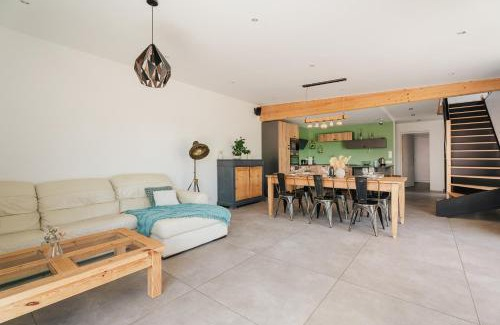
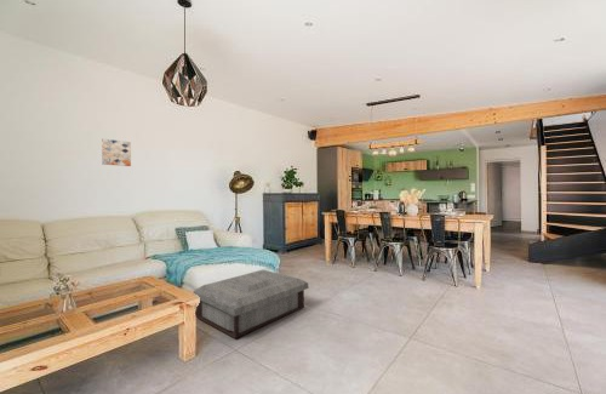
+ ottoman [193,269,310,339]
+ wall art [101,137,132,167]
